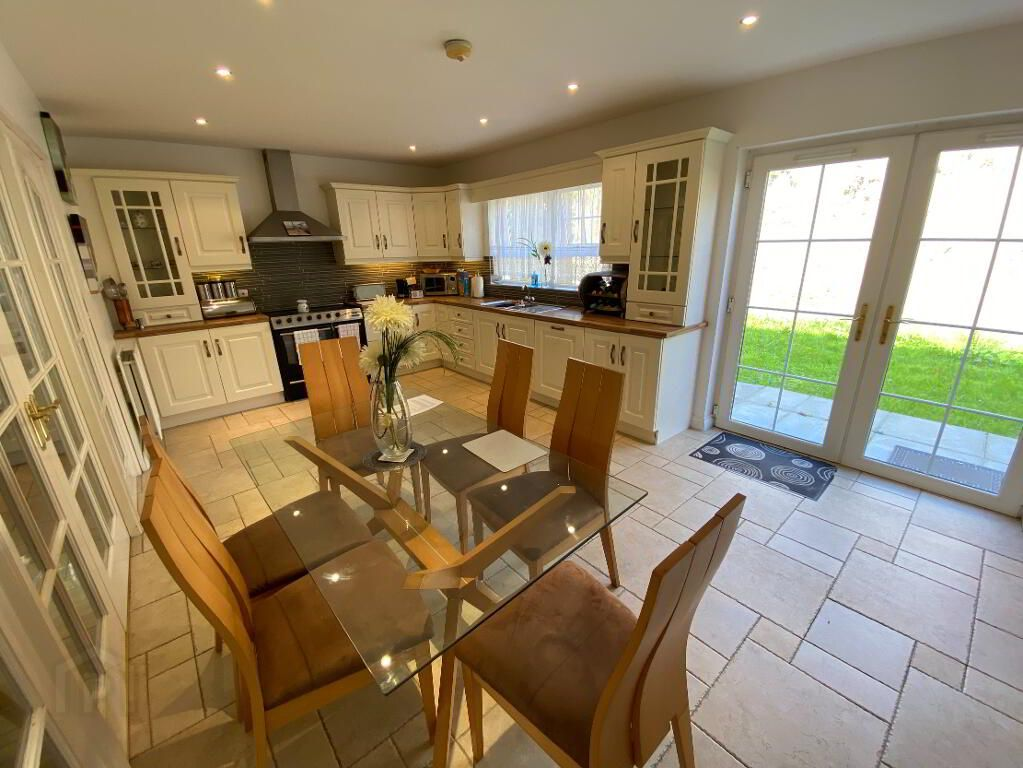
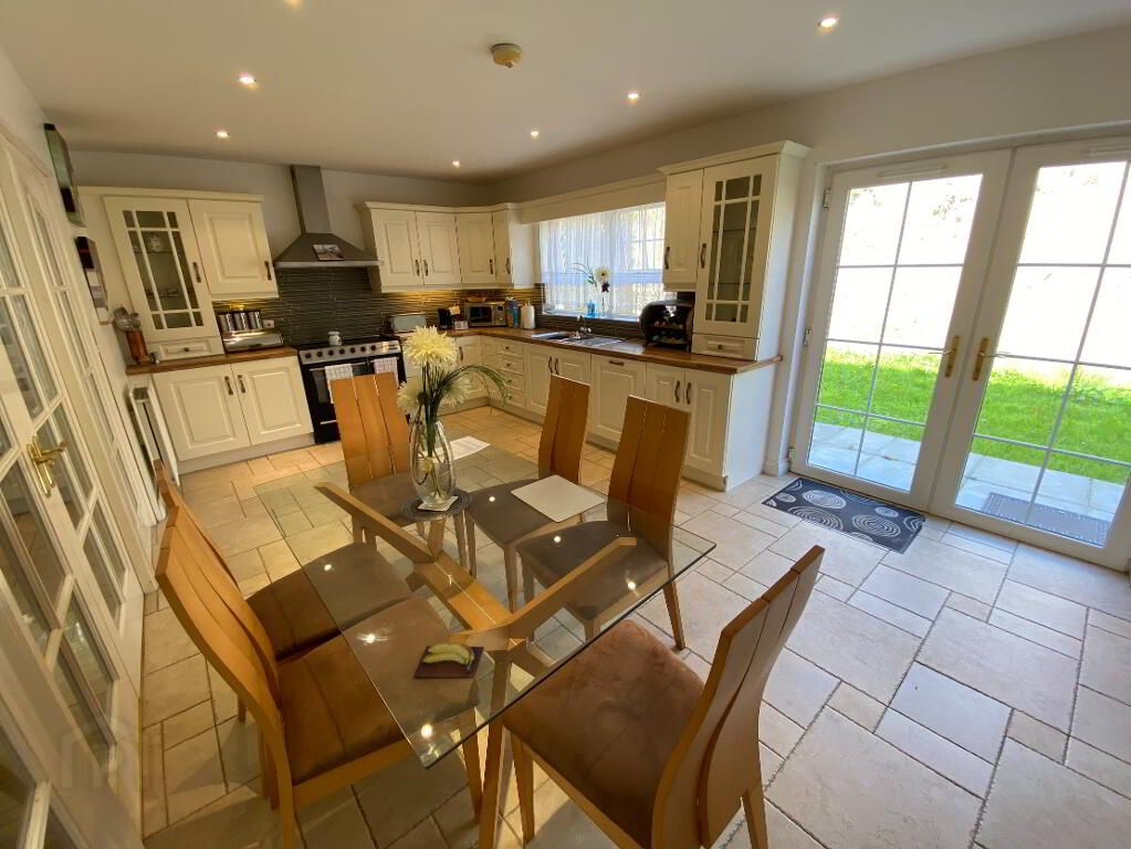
+ banana [412,641,484,679]
